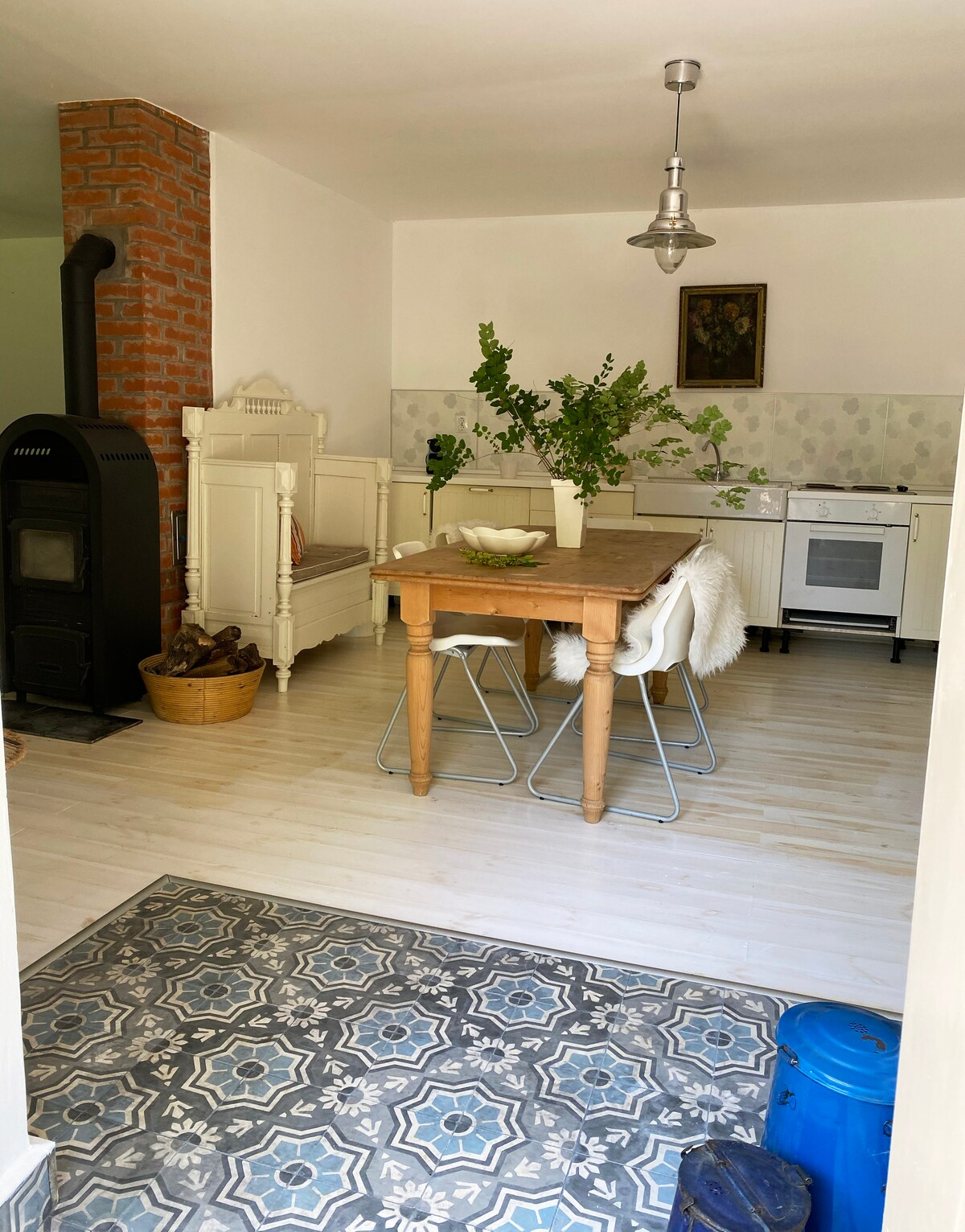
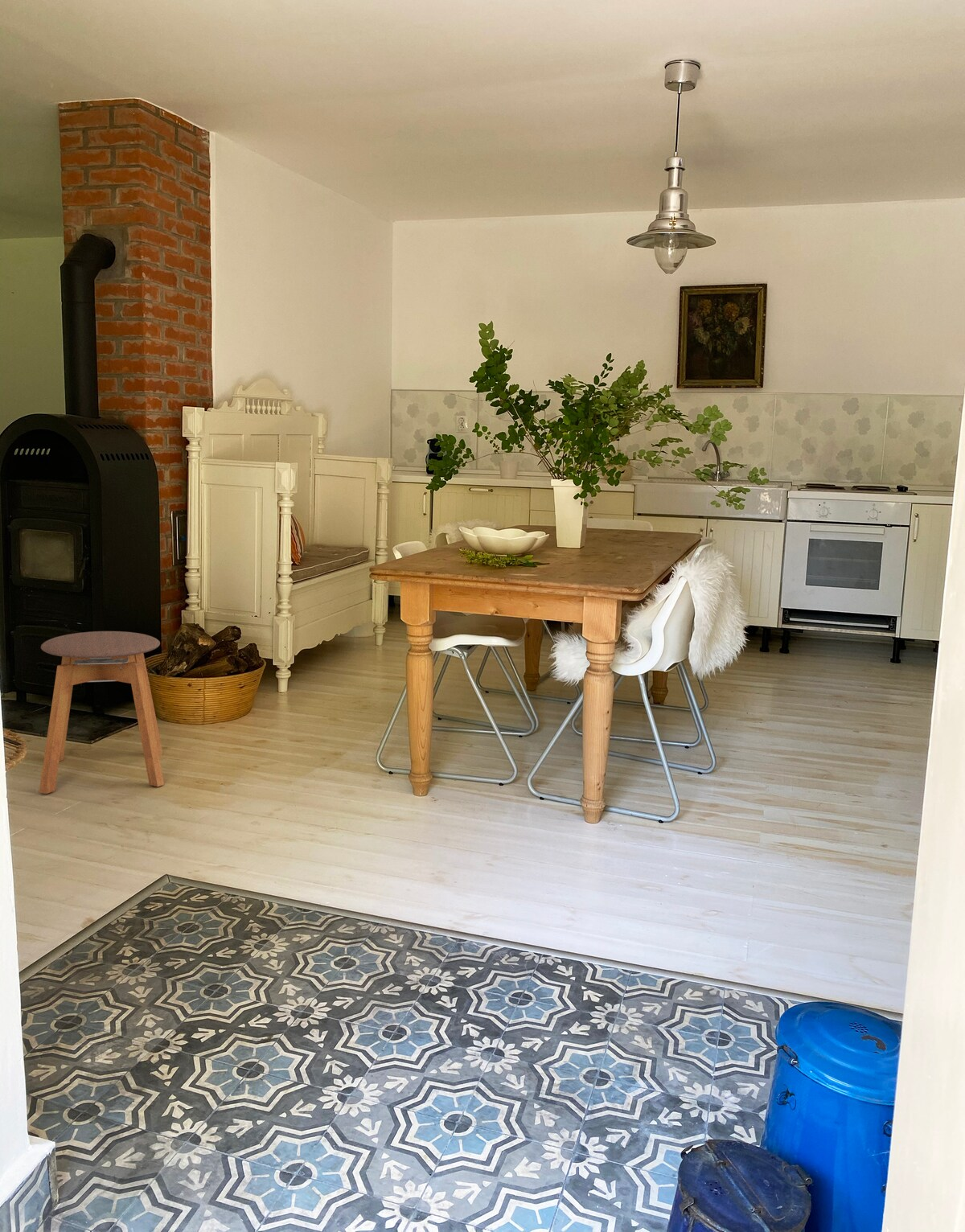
+ stool [39,630,165,795]
